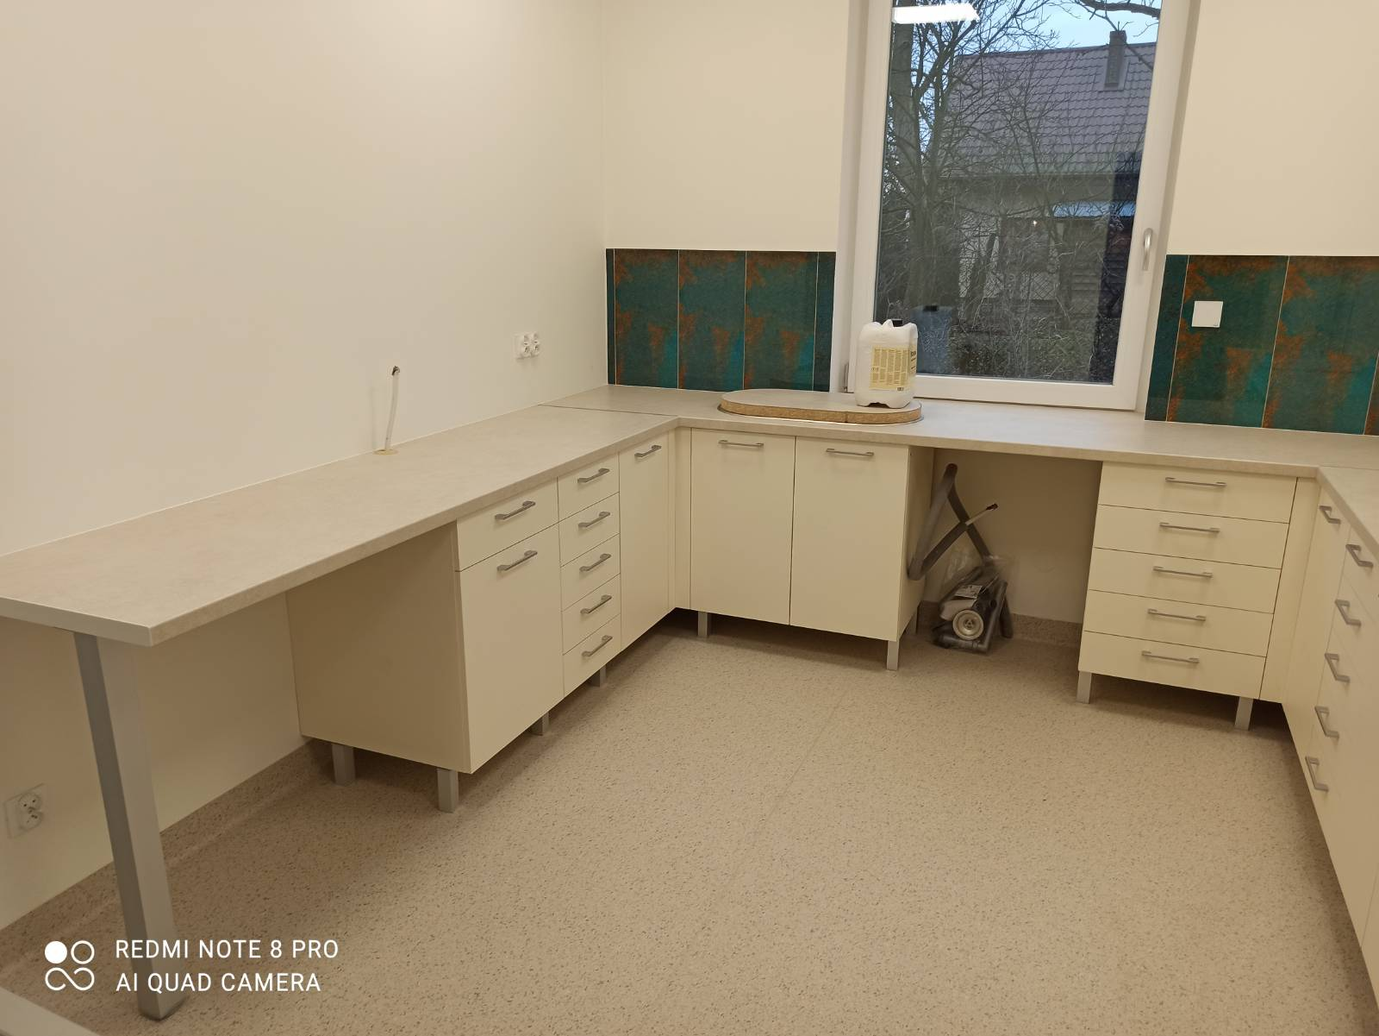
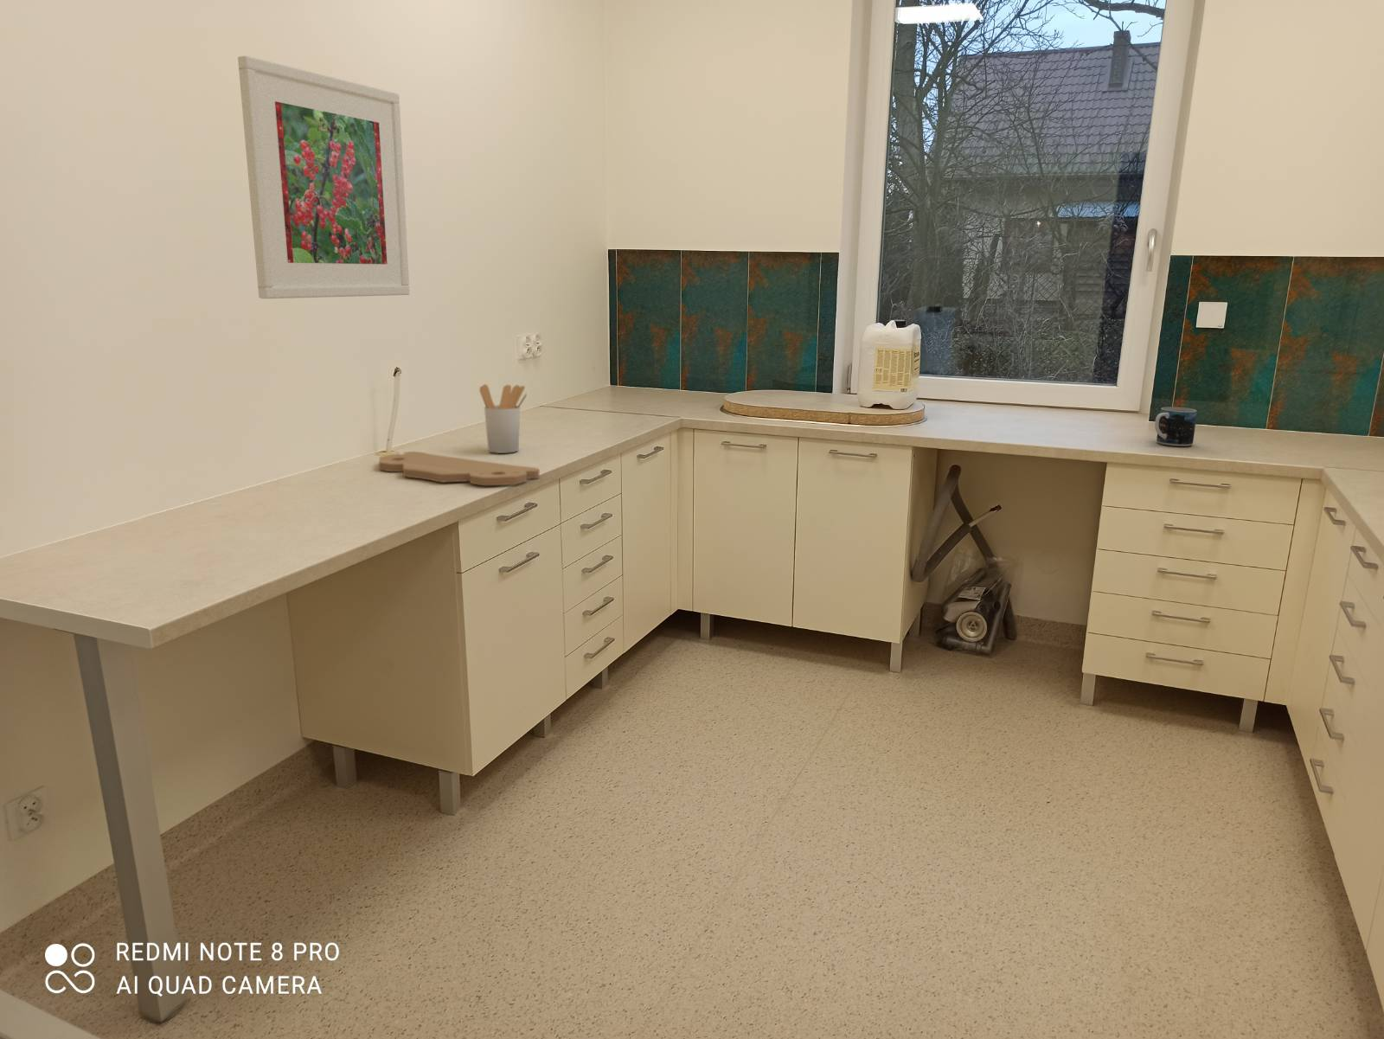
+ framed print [237,56,410,299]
+ mug [1154,407,1197,447]
+ utensil holder [478,383,527,454]
+ cutting board [378,451,540,486]
